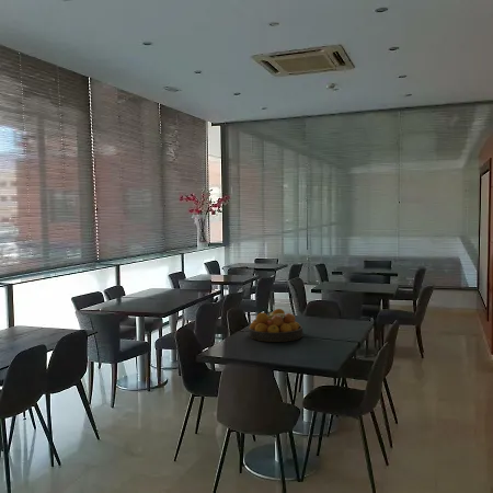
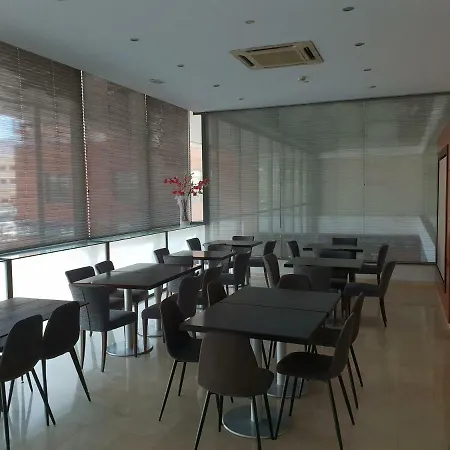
- fruit bowl [248,308,303,343]
